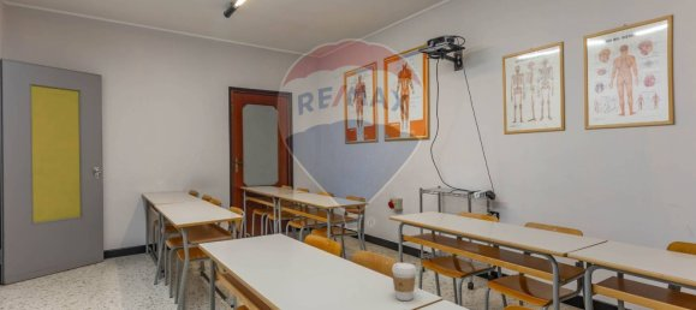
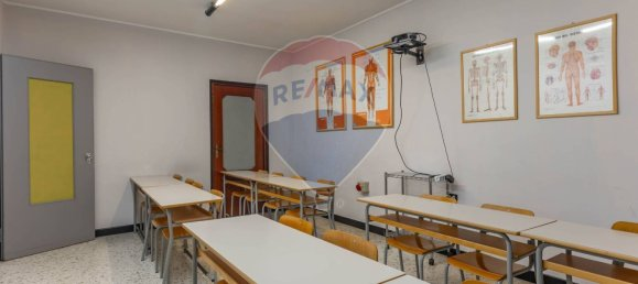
- coffee cup [391,262,417,302]
